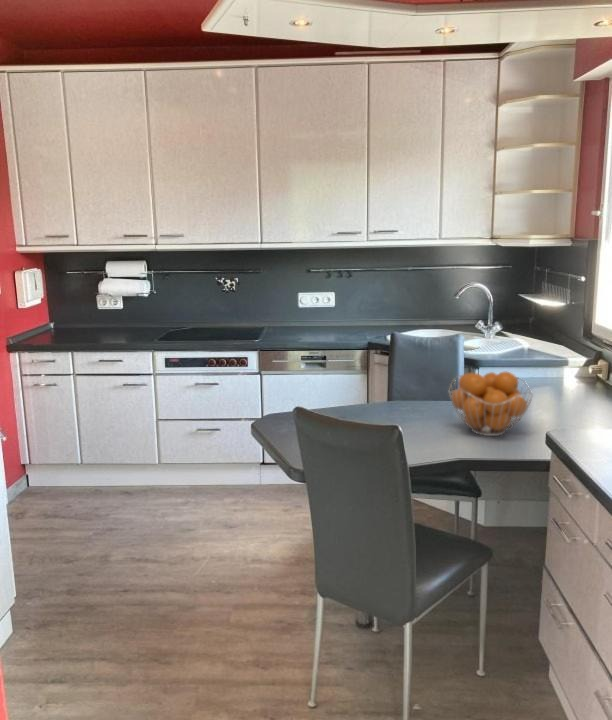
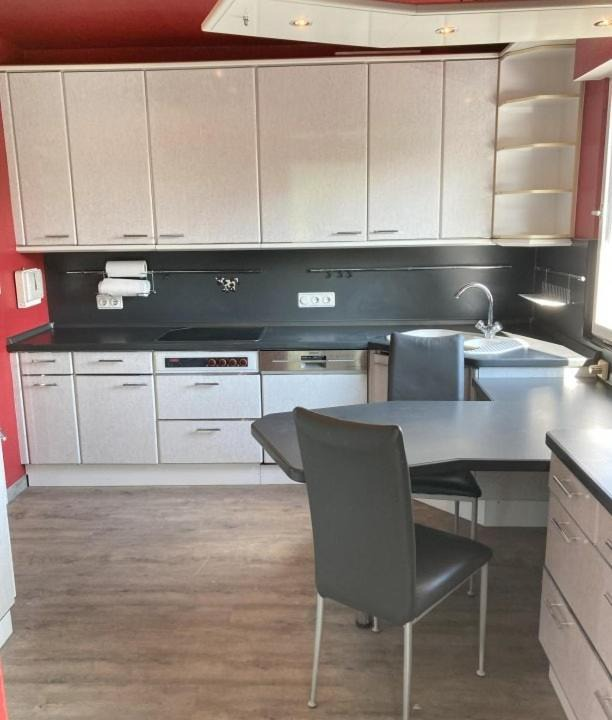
- fruit basket [448,370,534,437]
